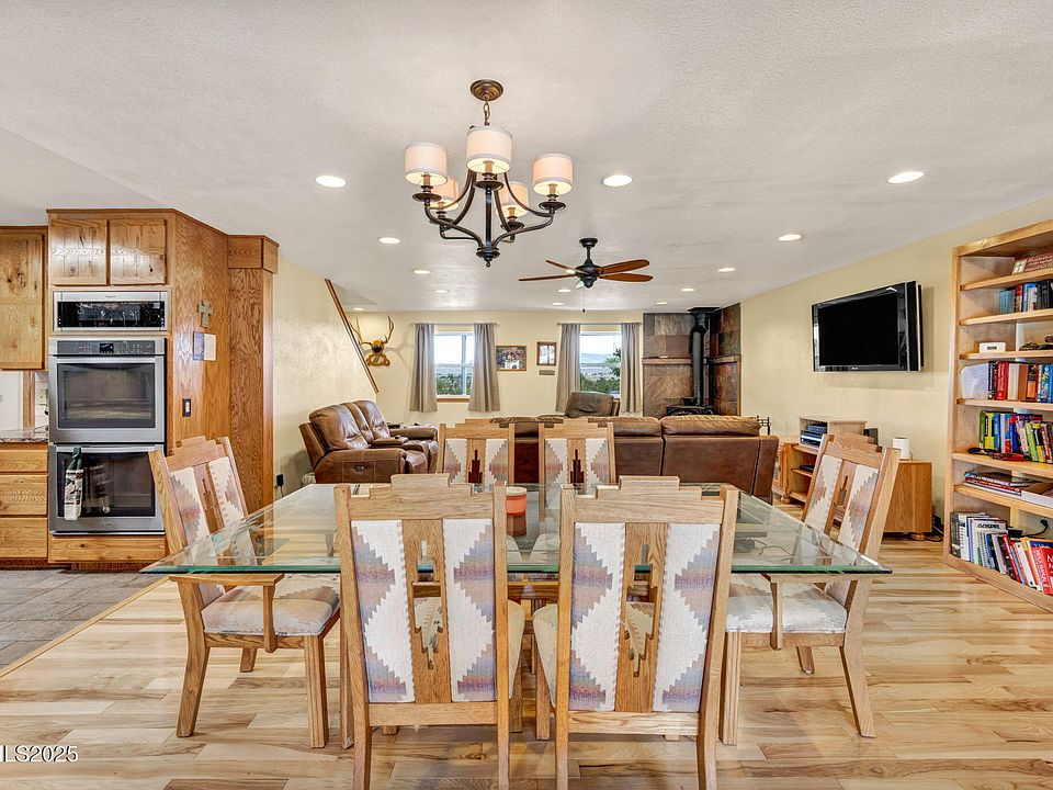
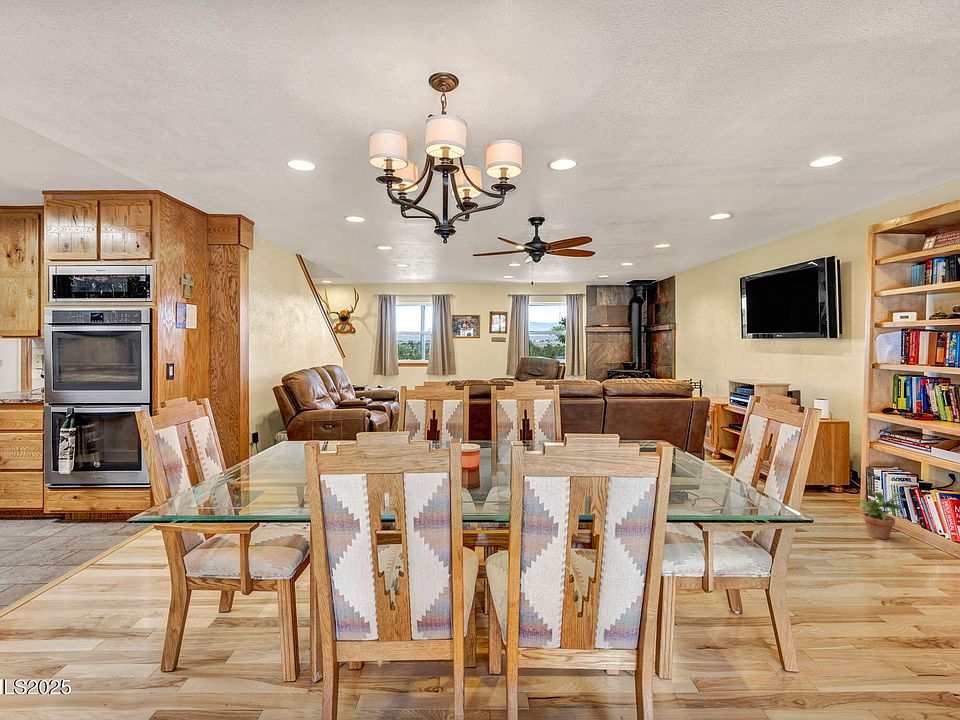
+ potted plant [856,490,908,540]
